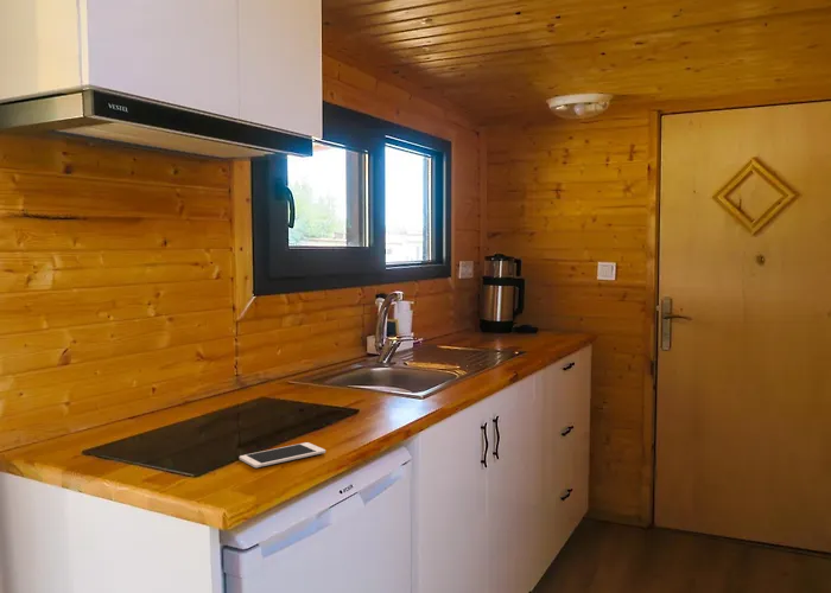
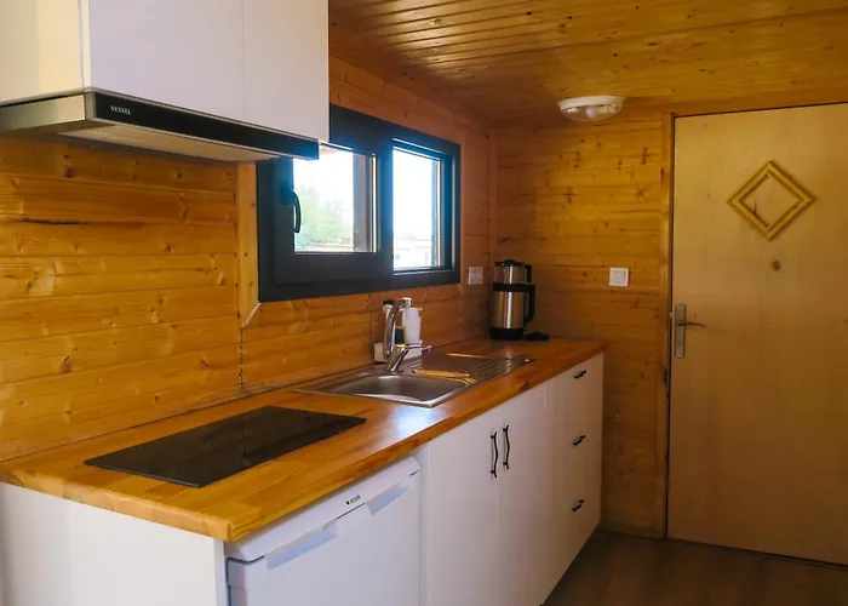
- cell phone [239,441,326,468]
